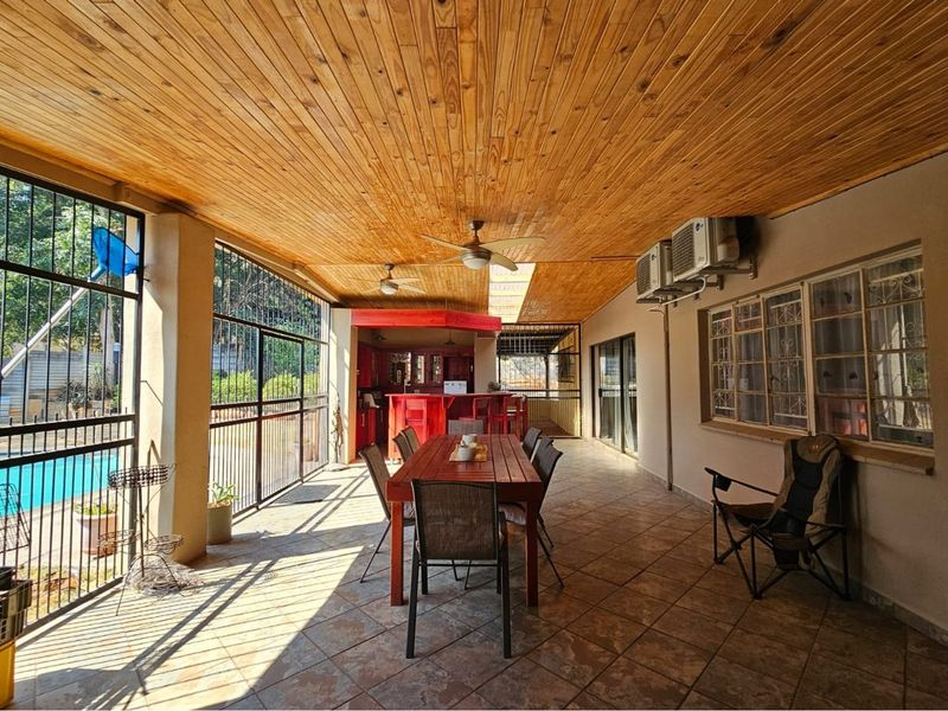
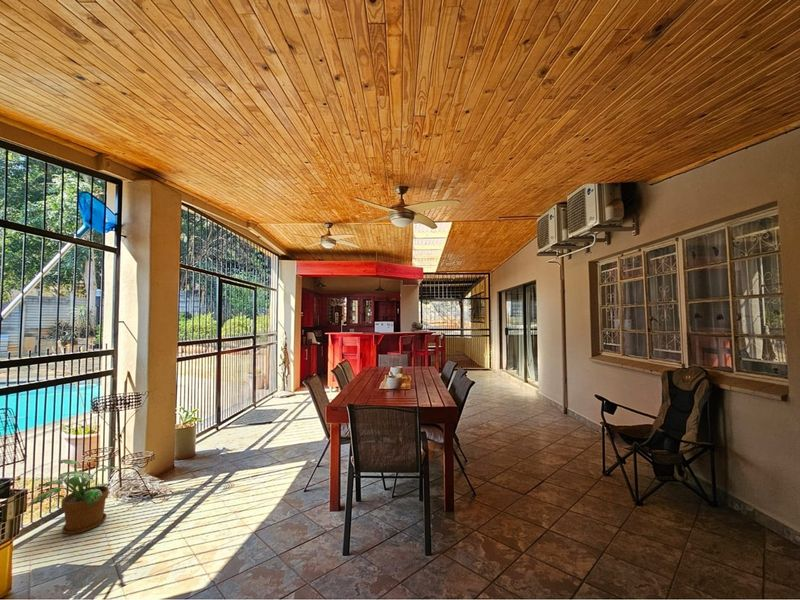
+ potted plant [27,458,118,535]
